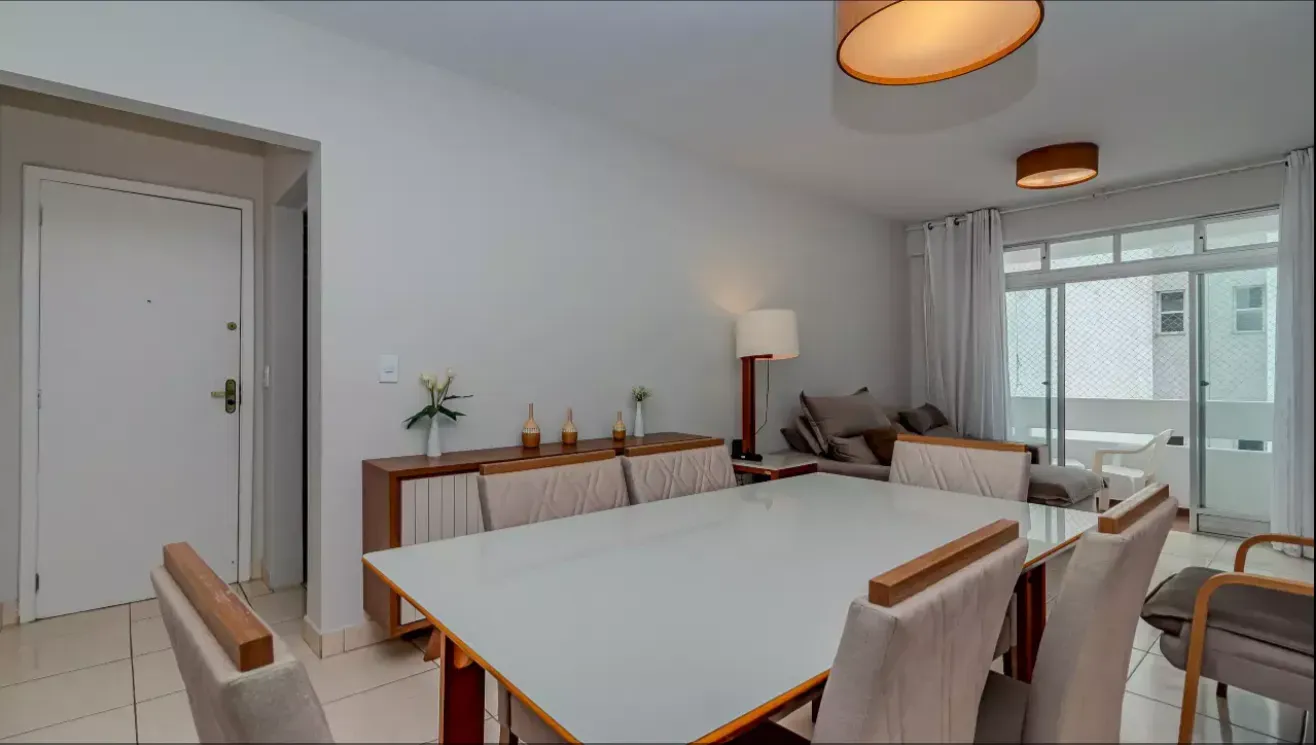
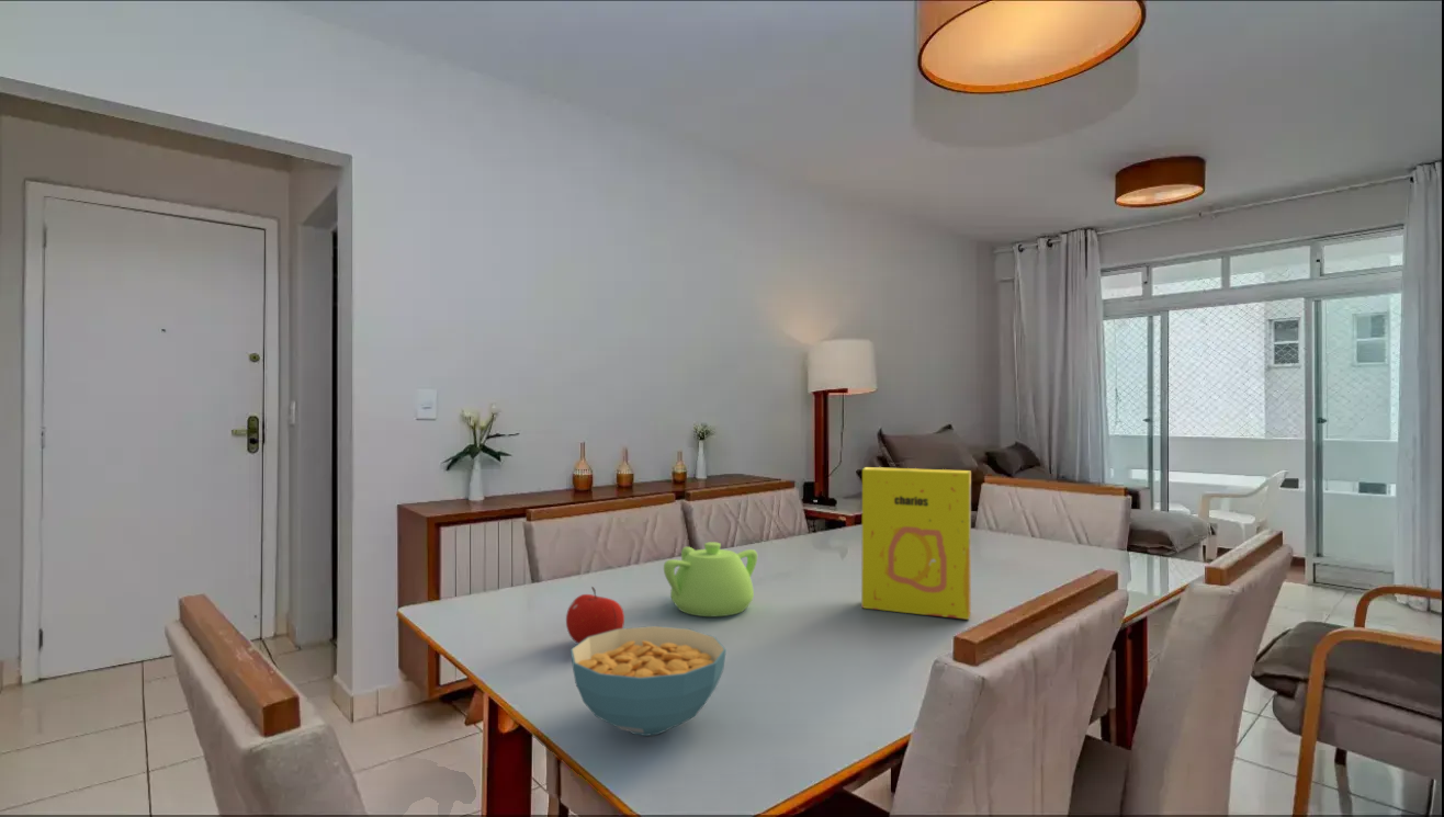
+ cereal box [860,466,972,621]
+ fruit [565,586,625,645]
+ teapot [663,541,758,617]
+ cereal bowl [569,625,727,737]
